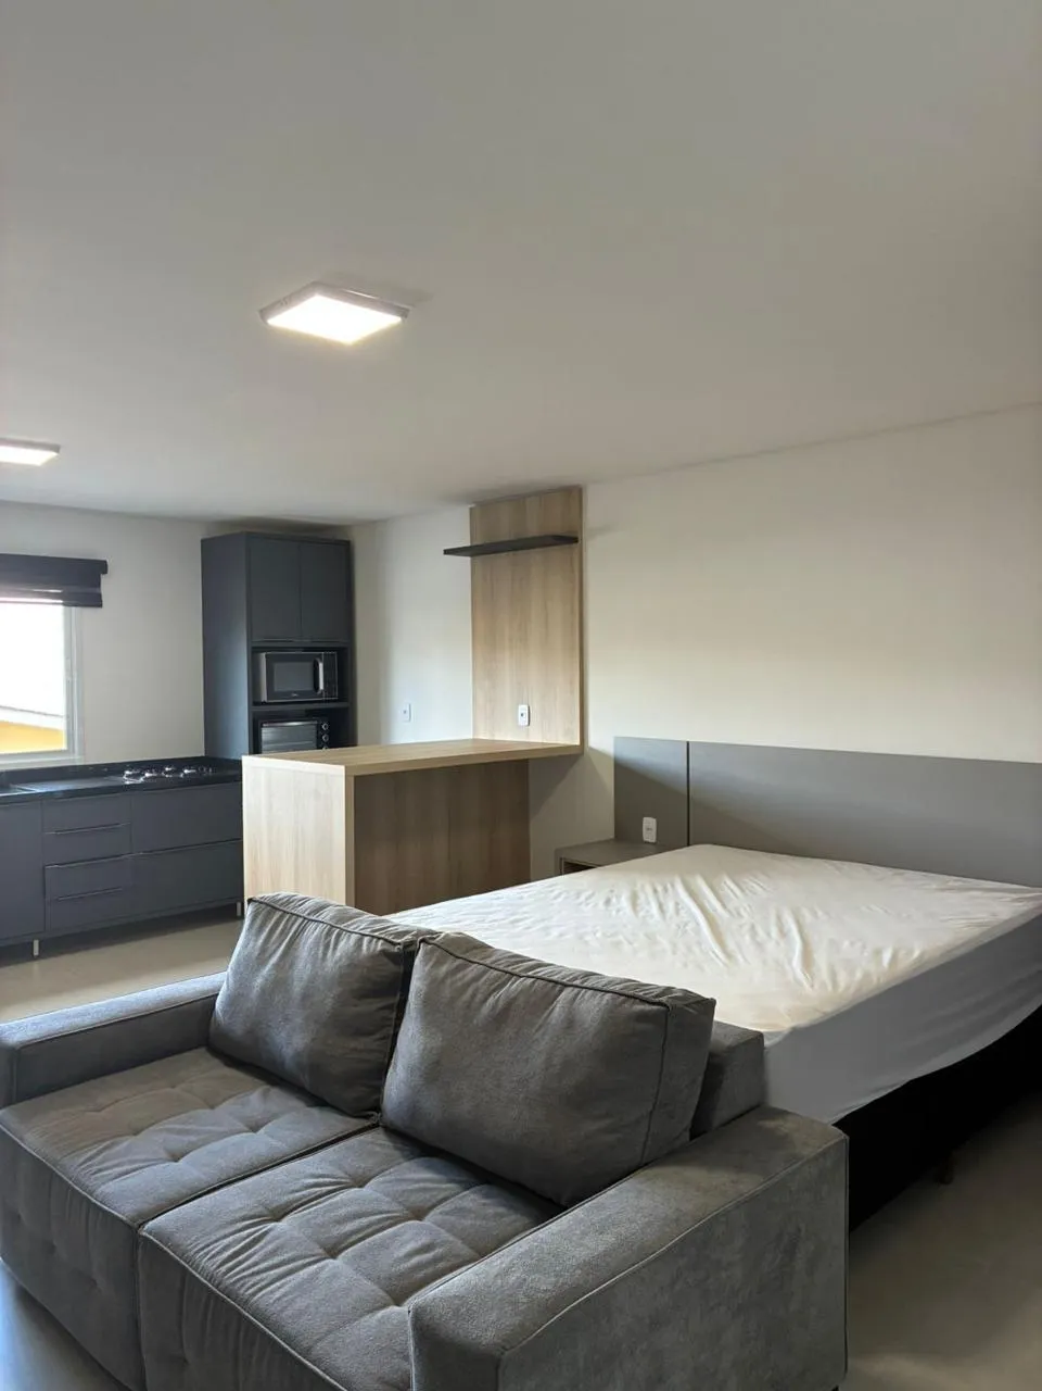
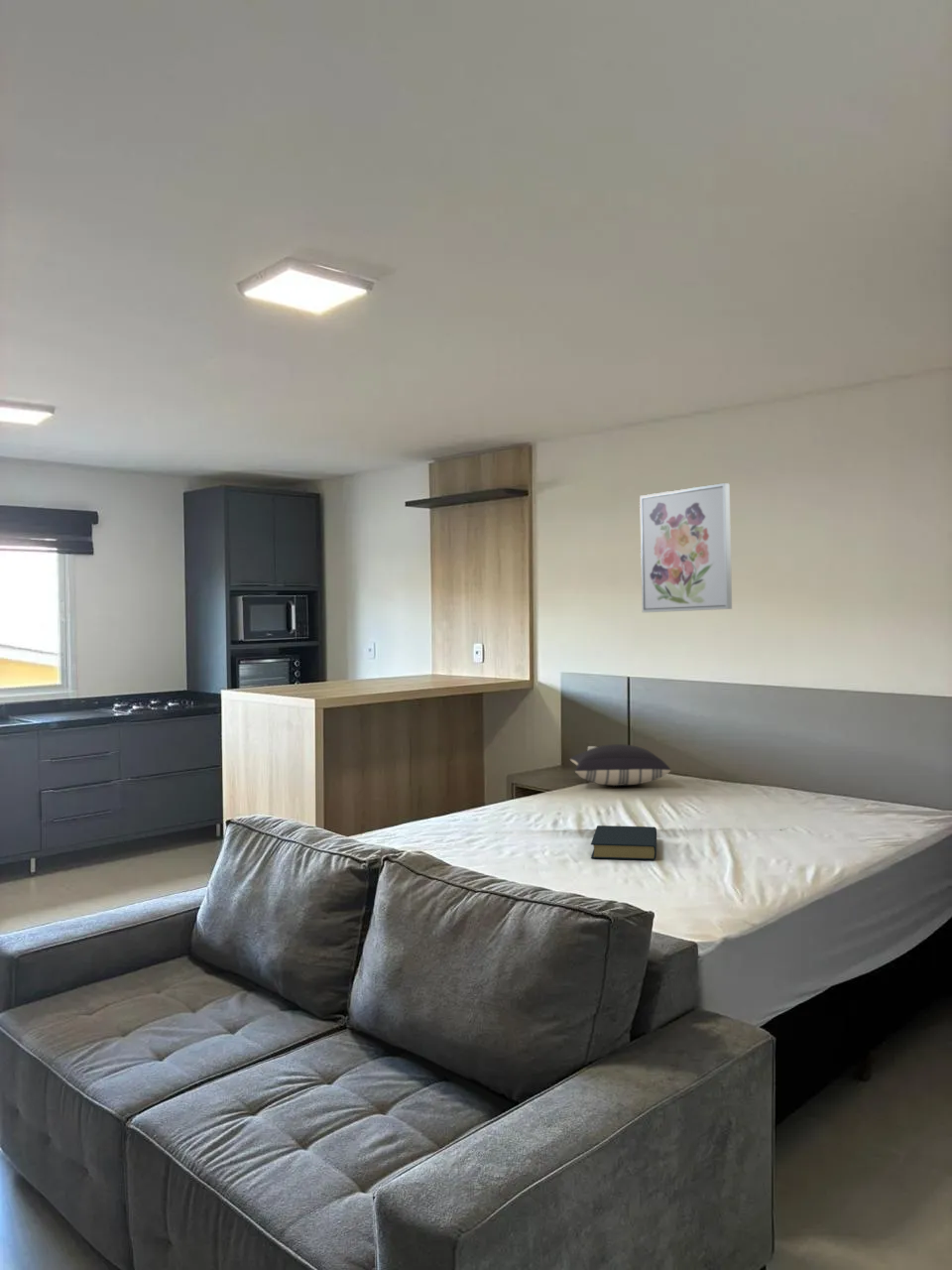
+ wall art [639,482,733,613]
+ pillow [569,743,671,787]
+ hardback book [590,825,657,860]
